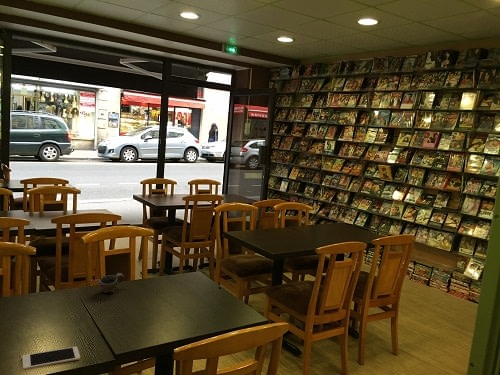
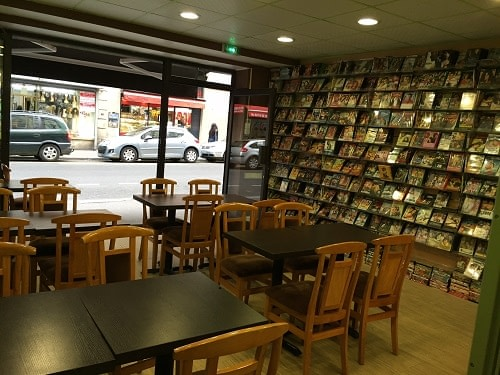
- cup [98,272,125,294]
- cell phone [21,346,81,370]
